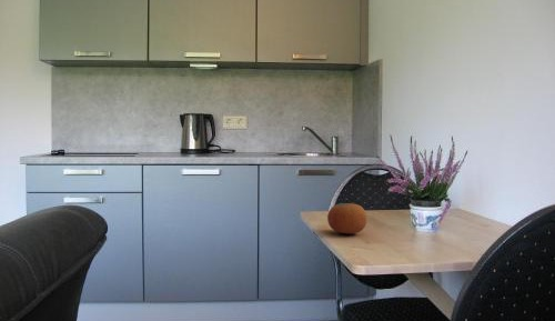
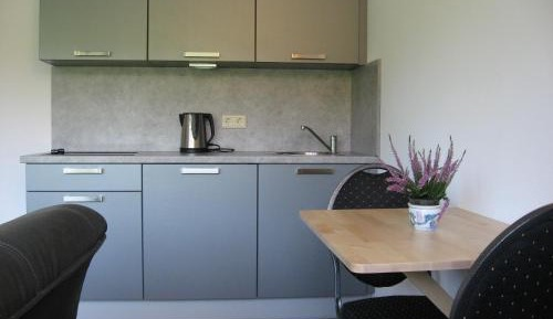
- fruit [326,202,369,234]
